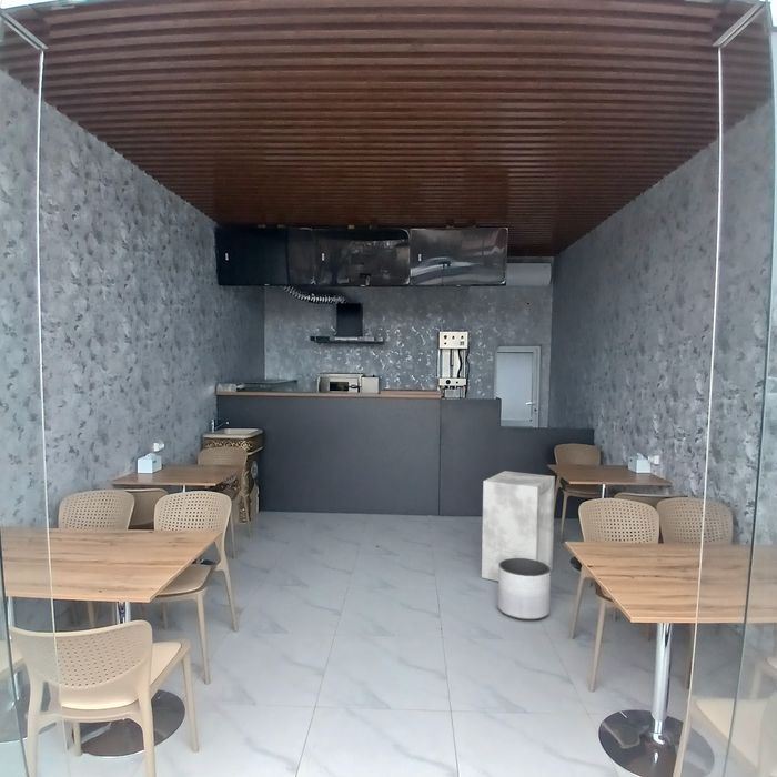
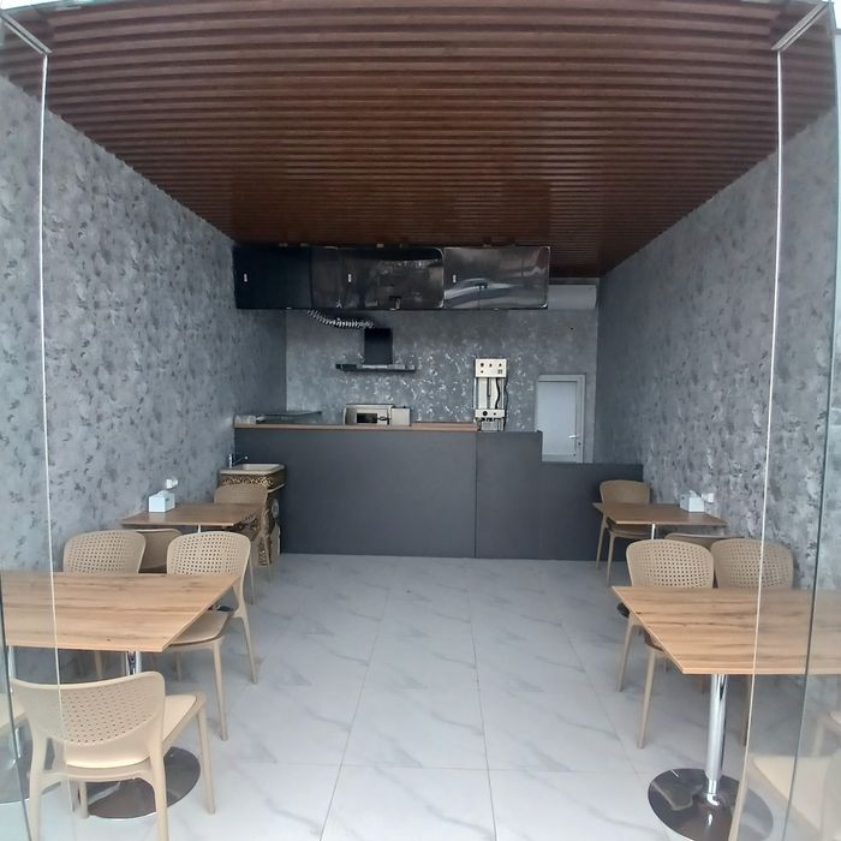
- trash can [481,470,556,582]
- planter [496,558,552,622]
